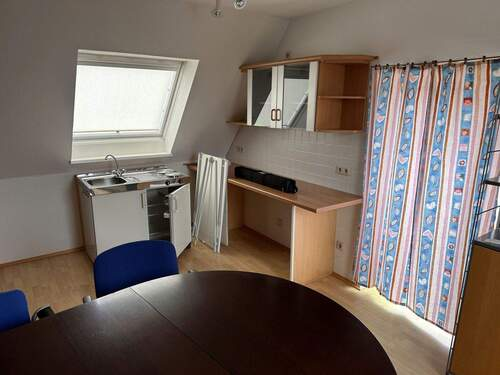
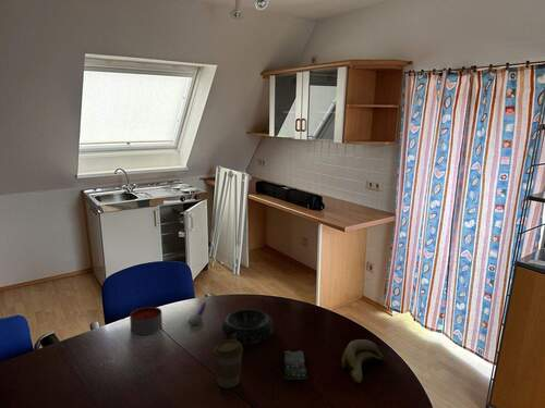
+ spoon [187,301,207,326]
+ coffee cup [213,339,244,390]
+ banana [340,338,388,385]
+ candle [129,306,164,335]
+ smartphone [282,349,308,381]
+ decorative bowl [221,308,275,346]
